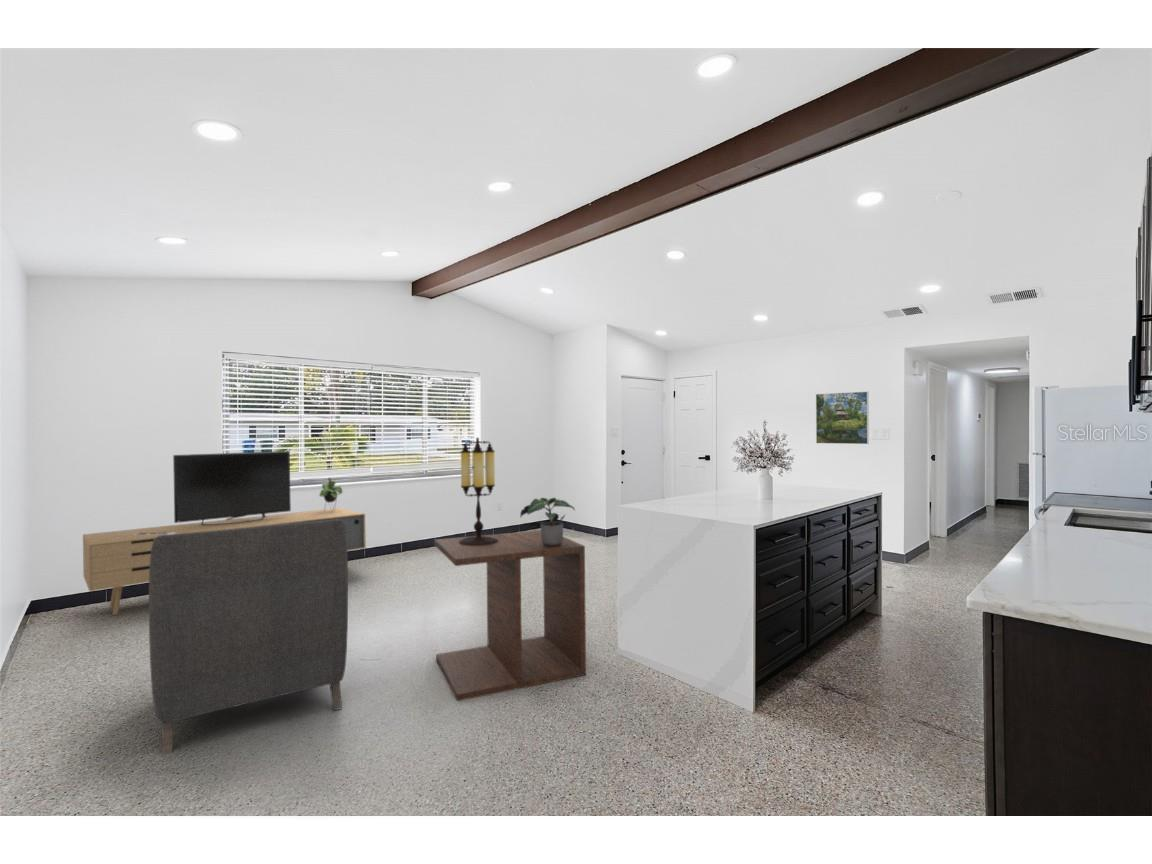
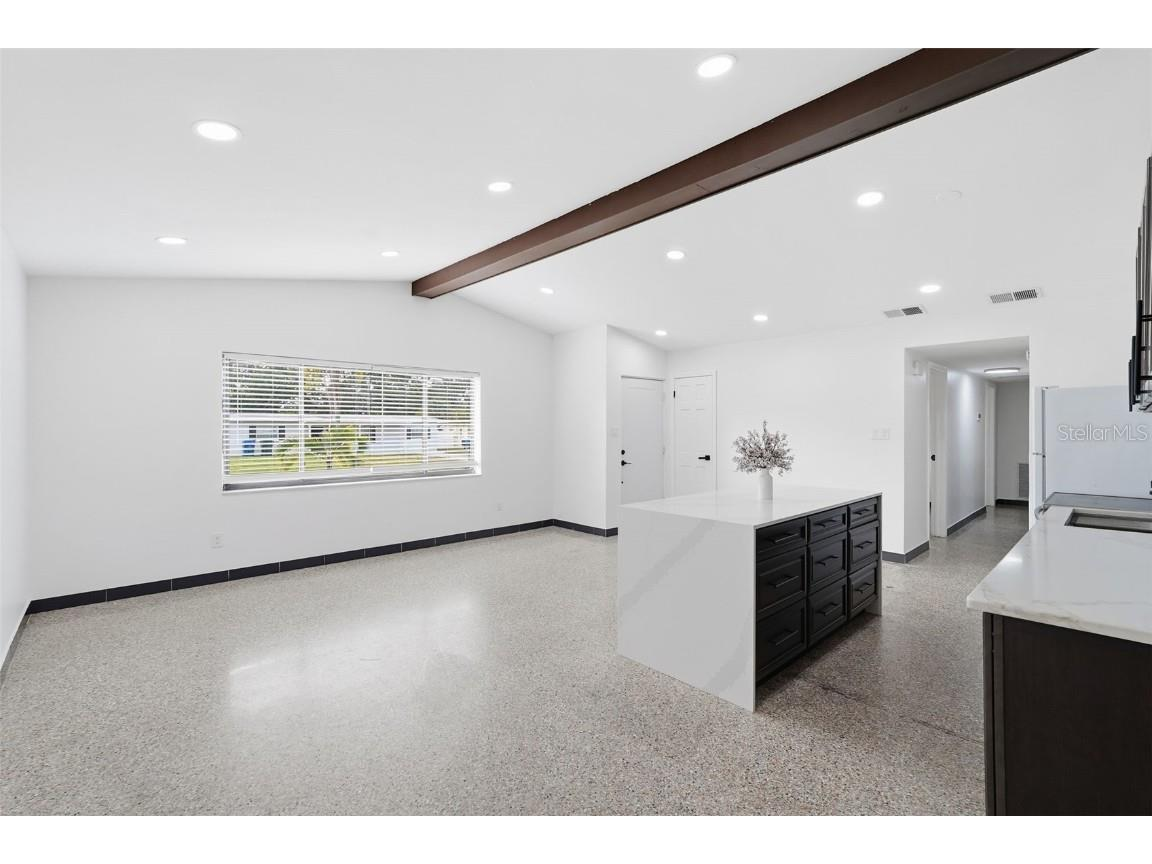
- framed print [815,391,870,445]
- potted plant [519,497,576,547]
- media console [82,450,367,616]
- armchair [148,519,349,756]
- table lamp [459,436,498,546]
- side table [434,529,587,702]
